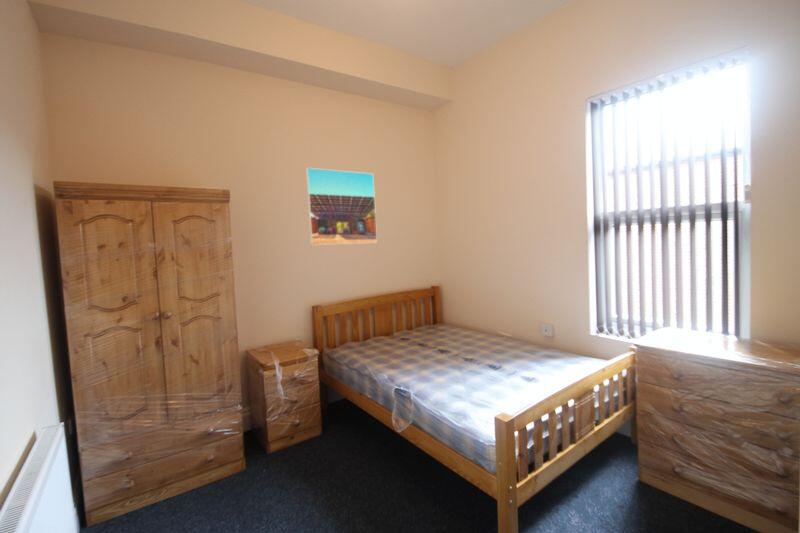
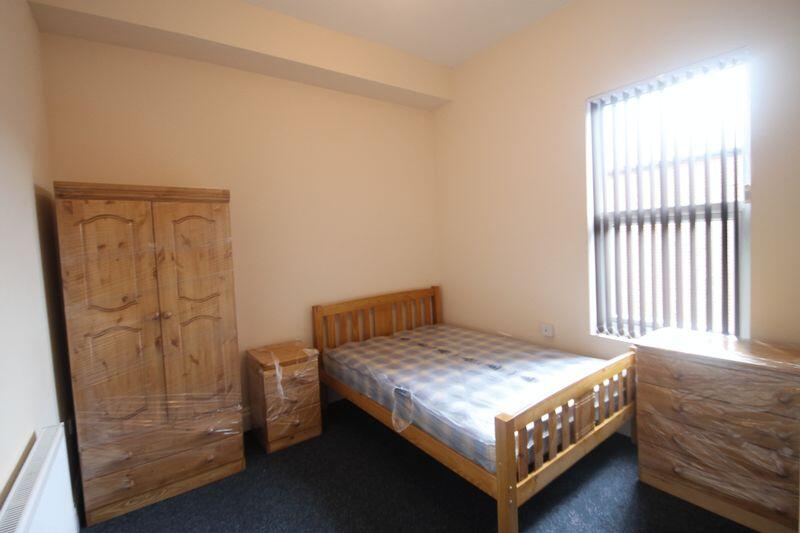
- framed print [305,167,378,246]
